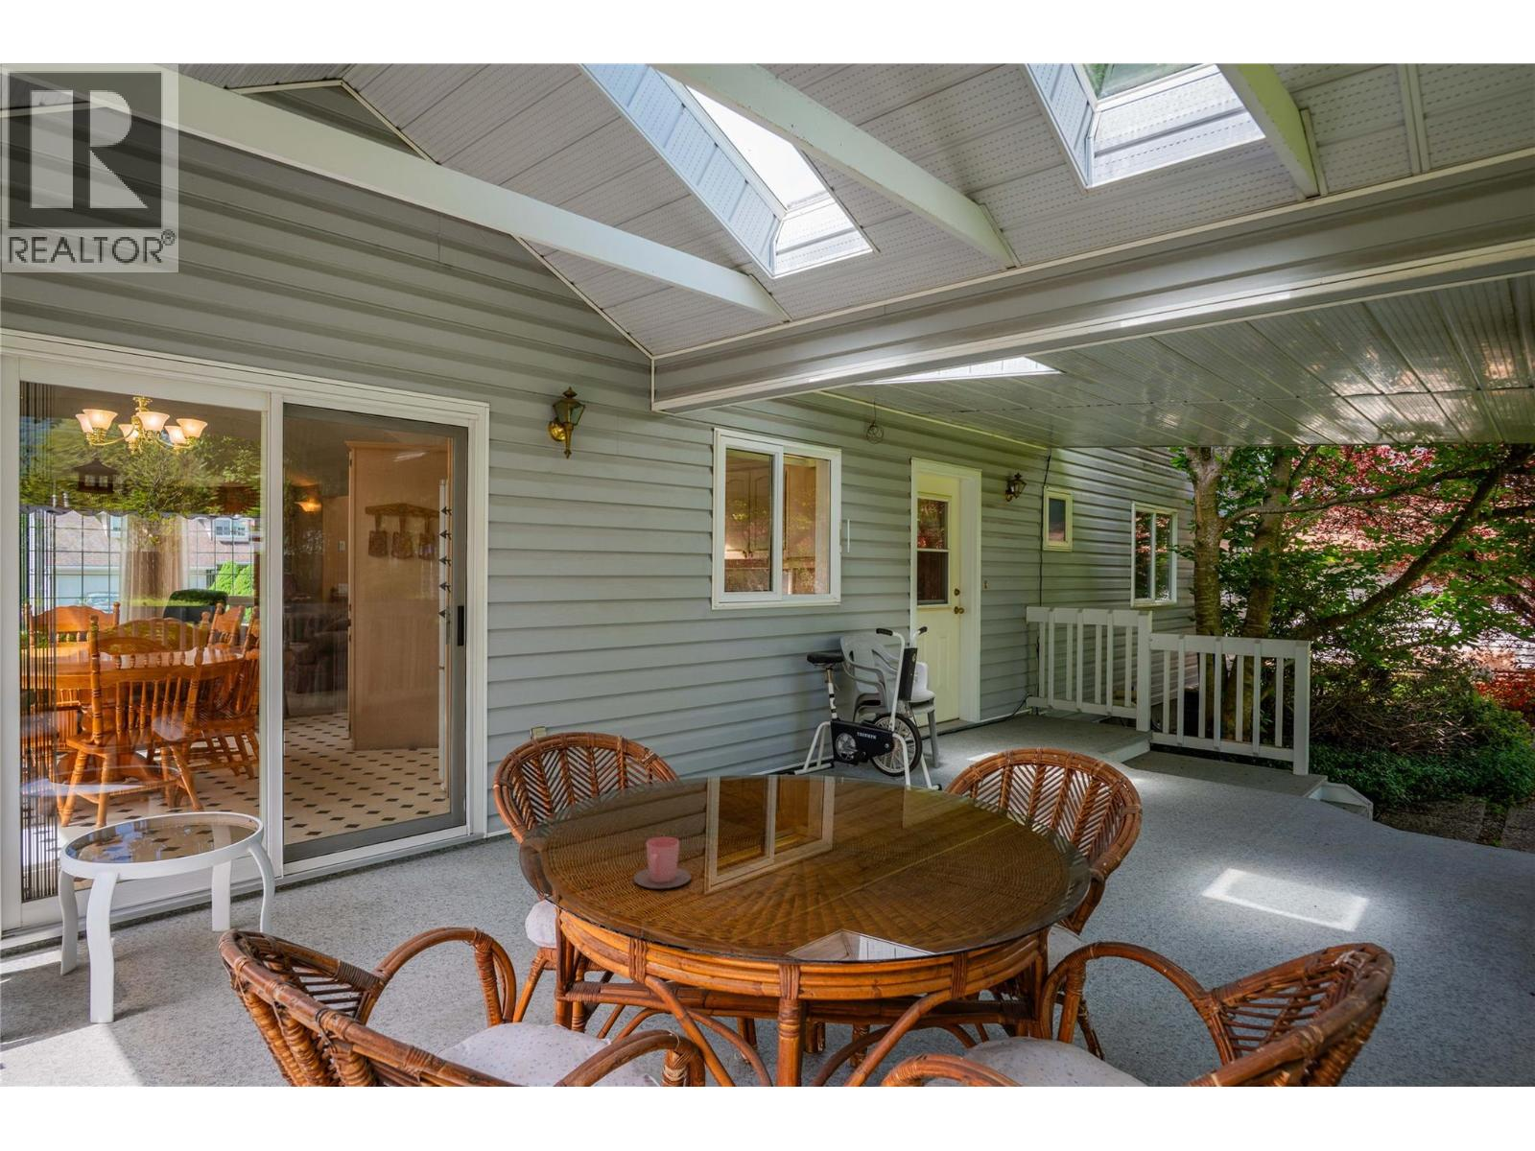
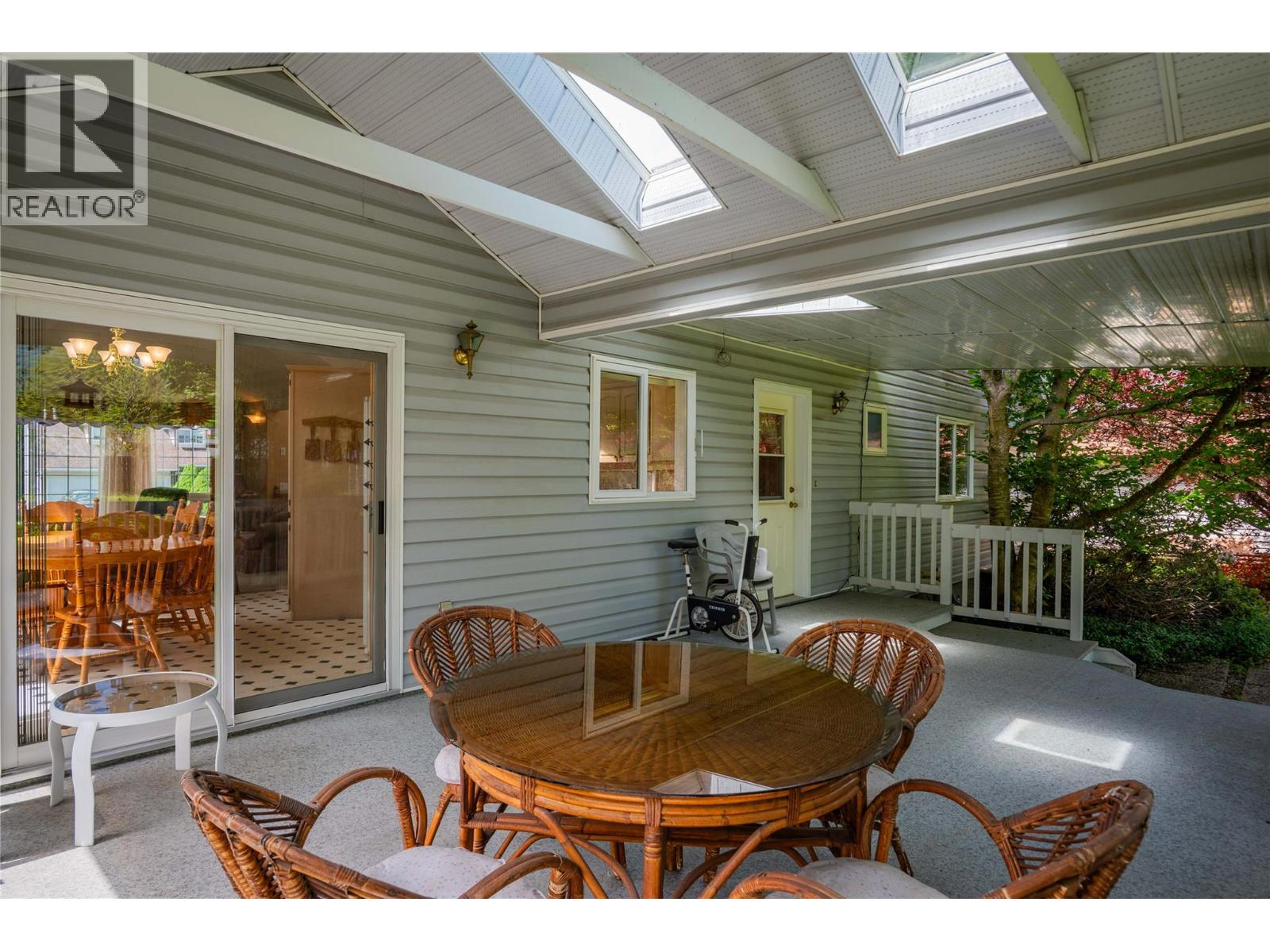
- cup [632,837,691,889]
